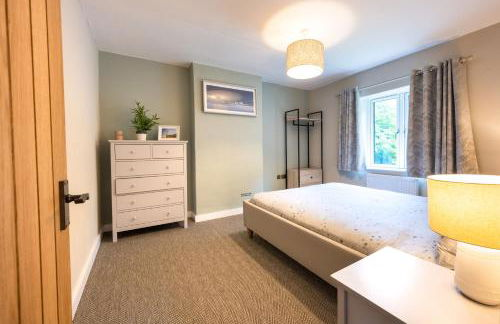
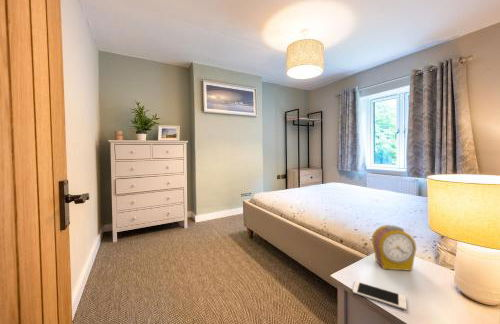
+ alarm clock [371,224,418,272]
+ cell phone [352,280,408,311]
